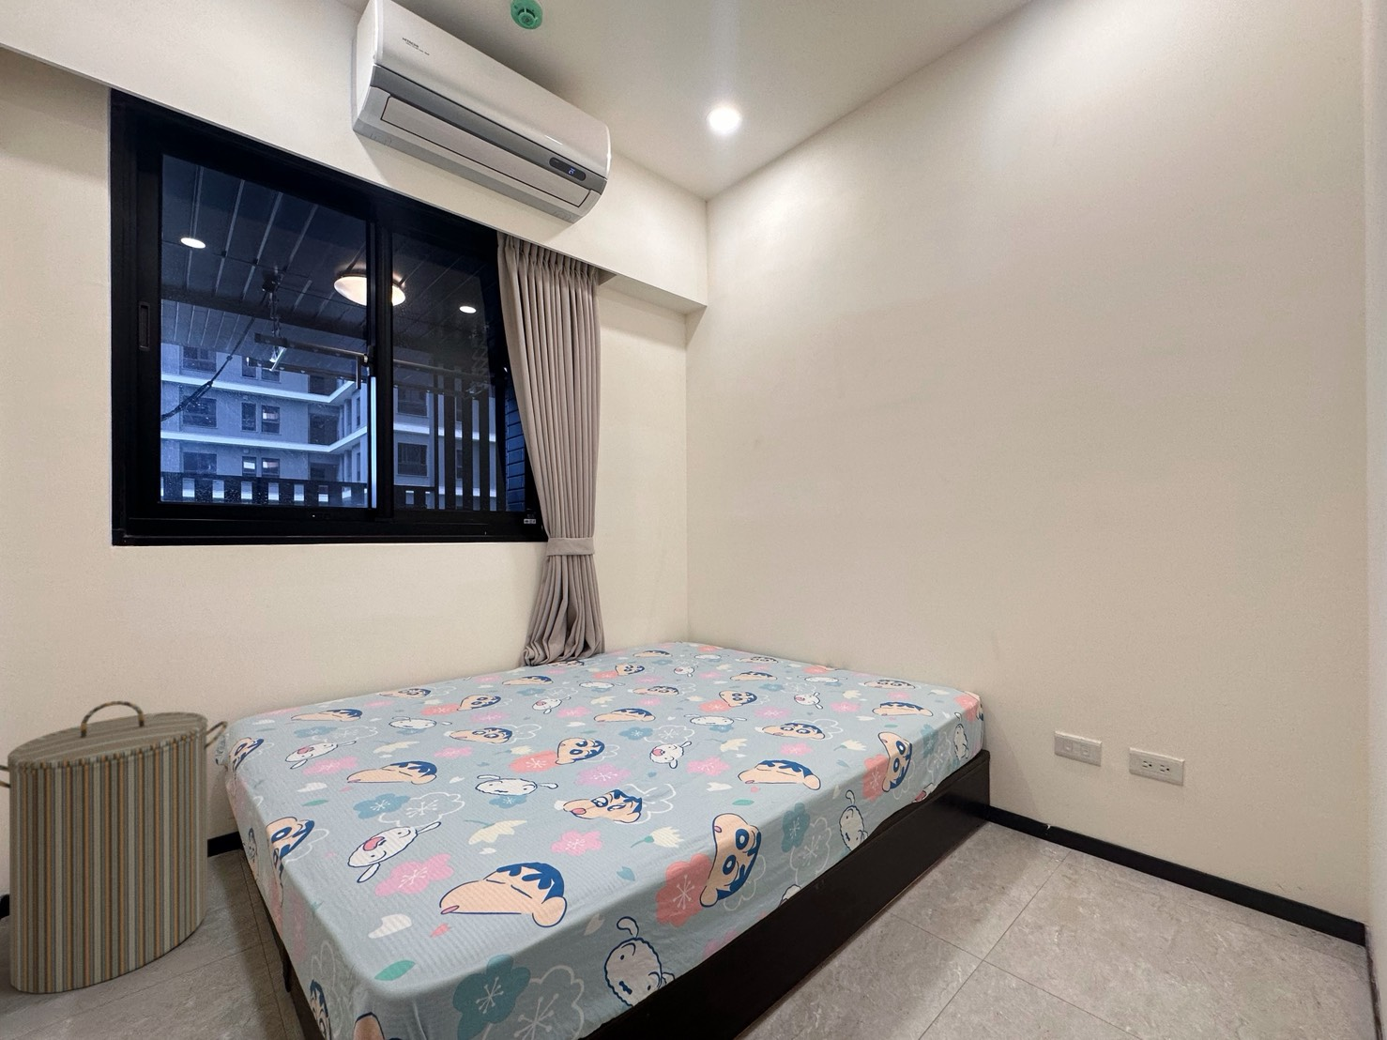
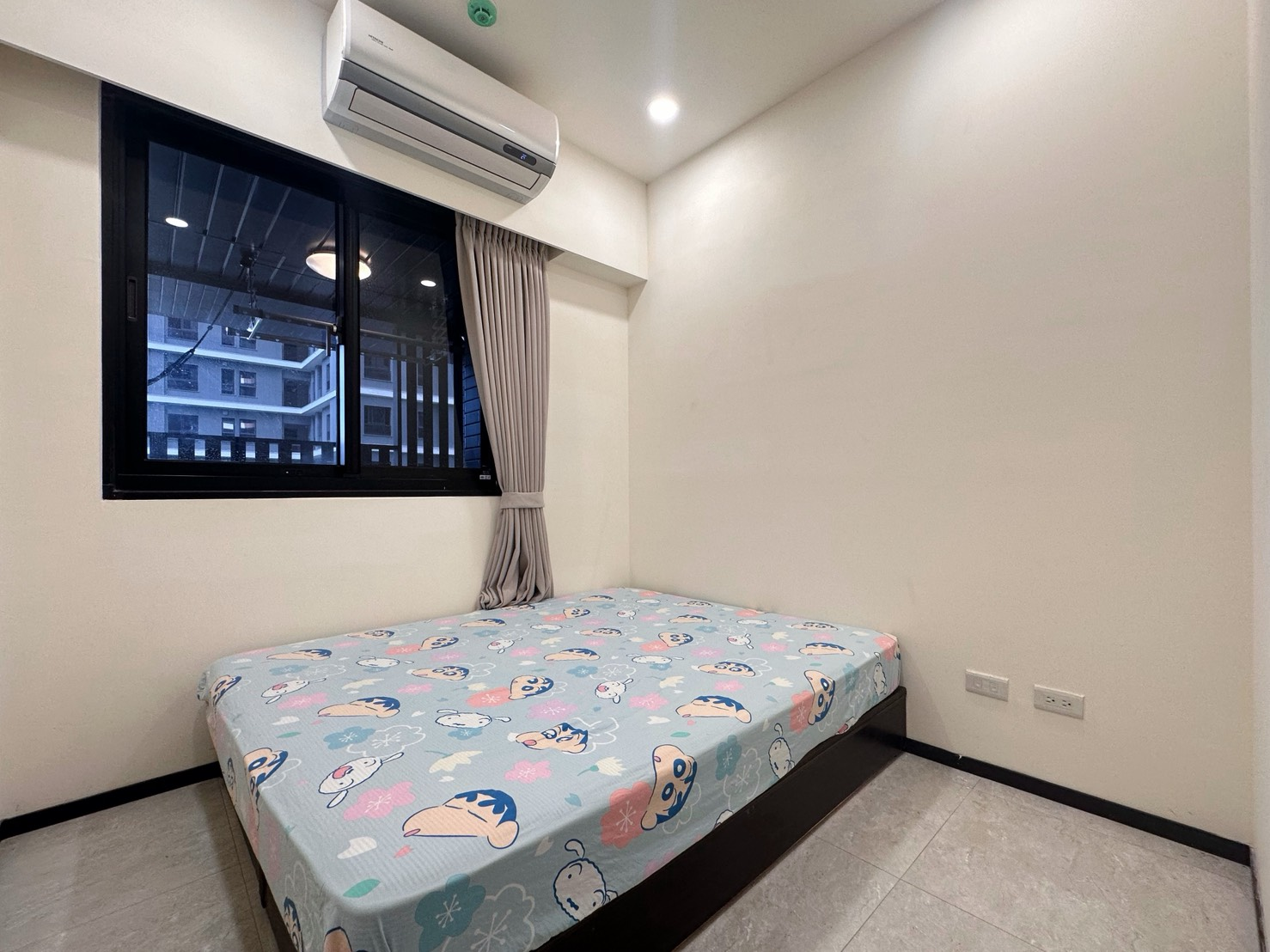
- laundry hamper [0,700,229,995]
